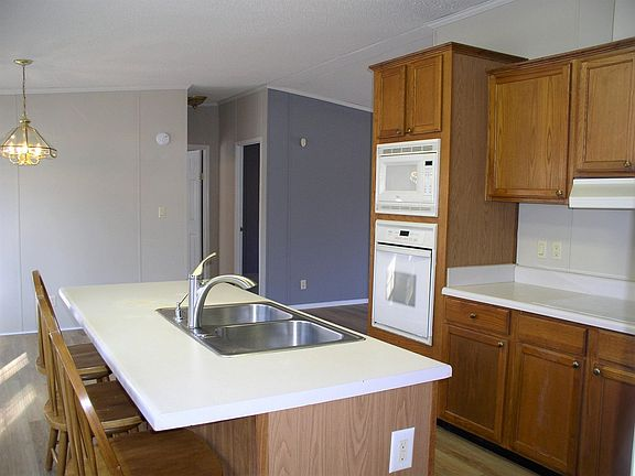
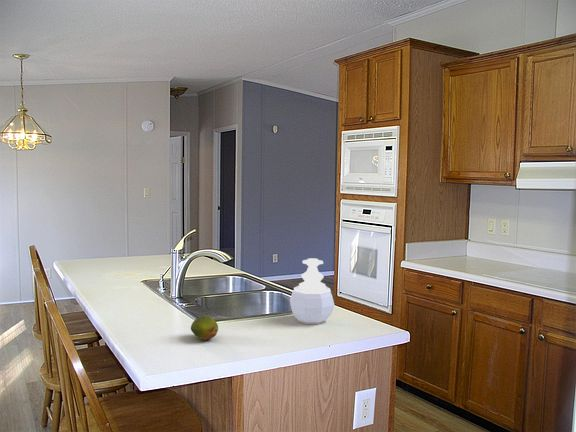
+ soap dispenser [289,257,335,325]
+ fruit [190,315,219,341]
